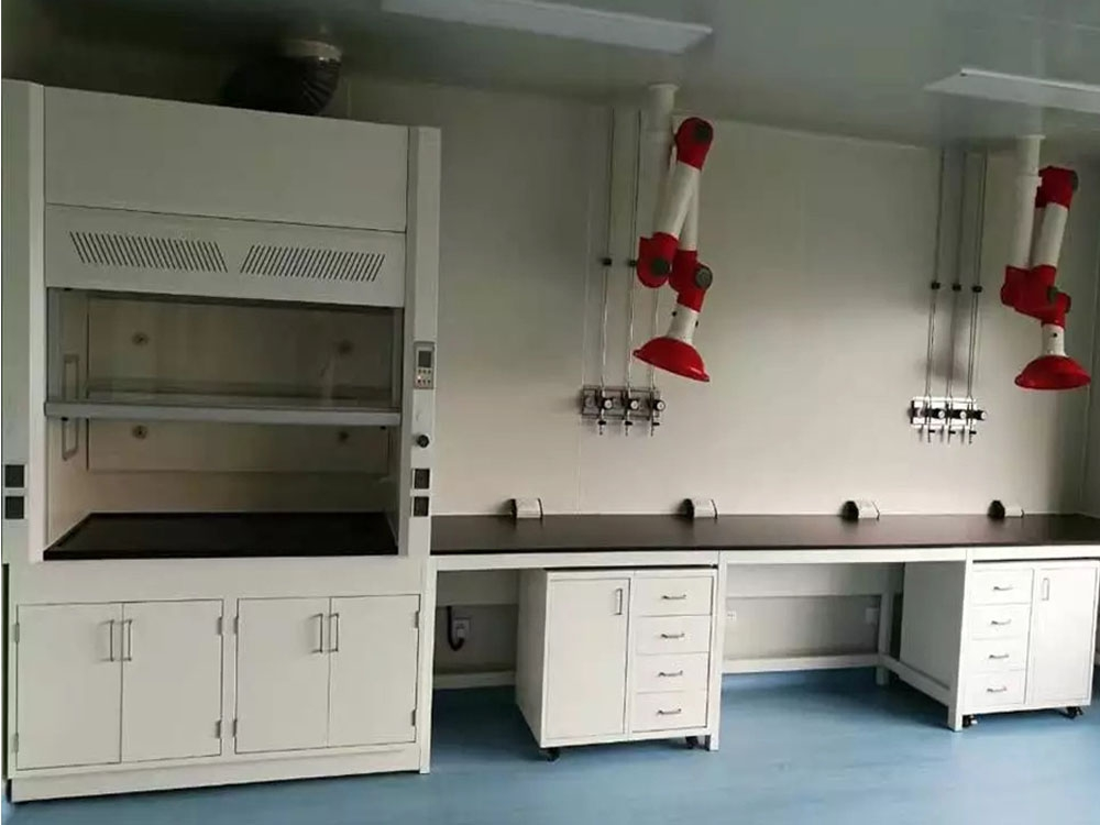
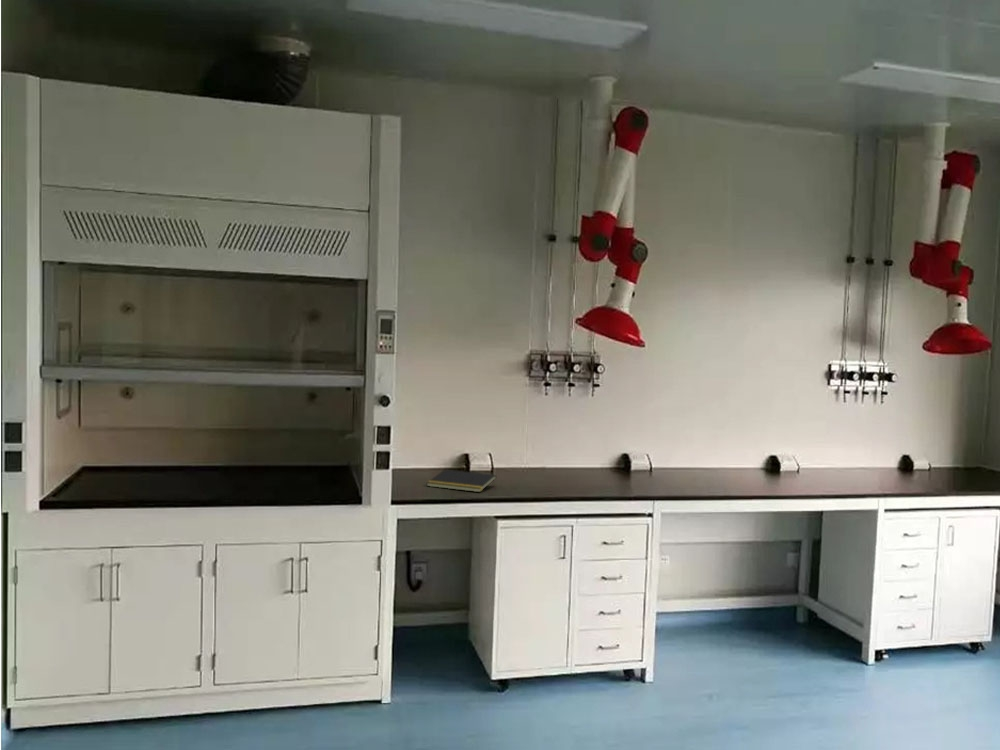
+ notepad [426,469,497,493]
